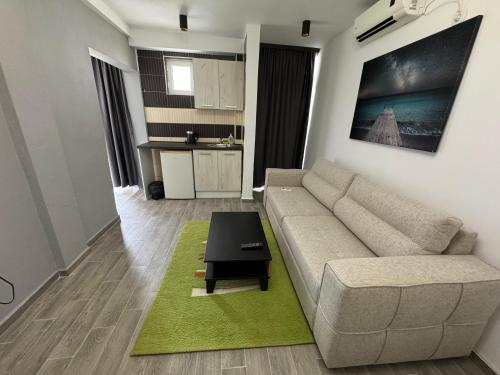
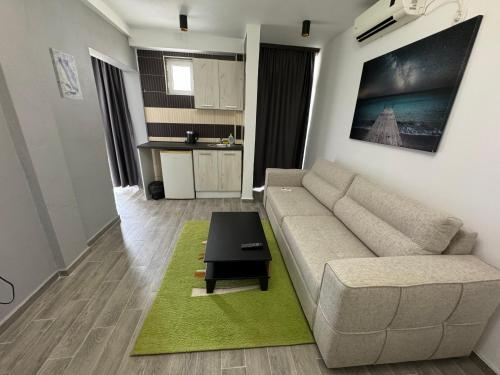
+ wall art [48,47,84,101]
